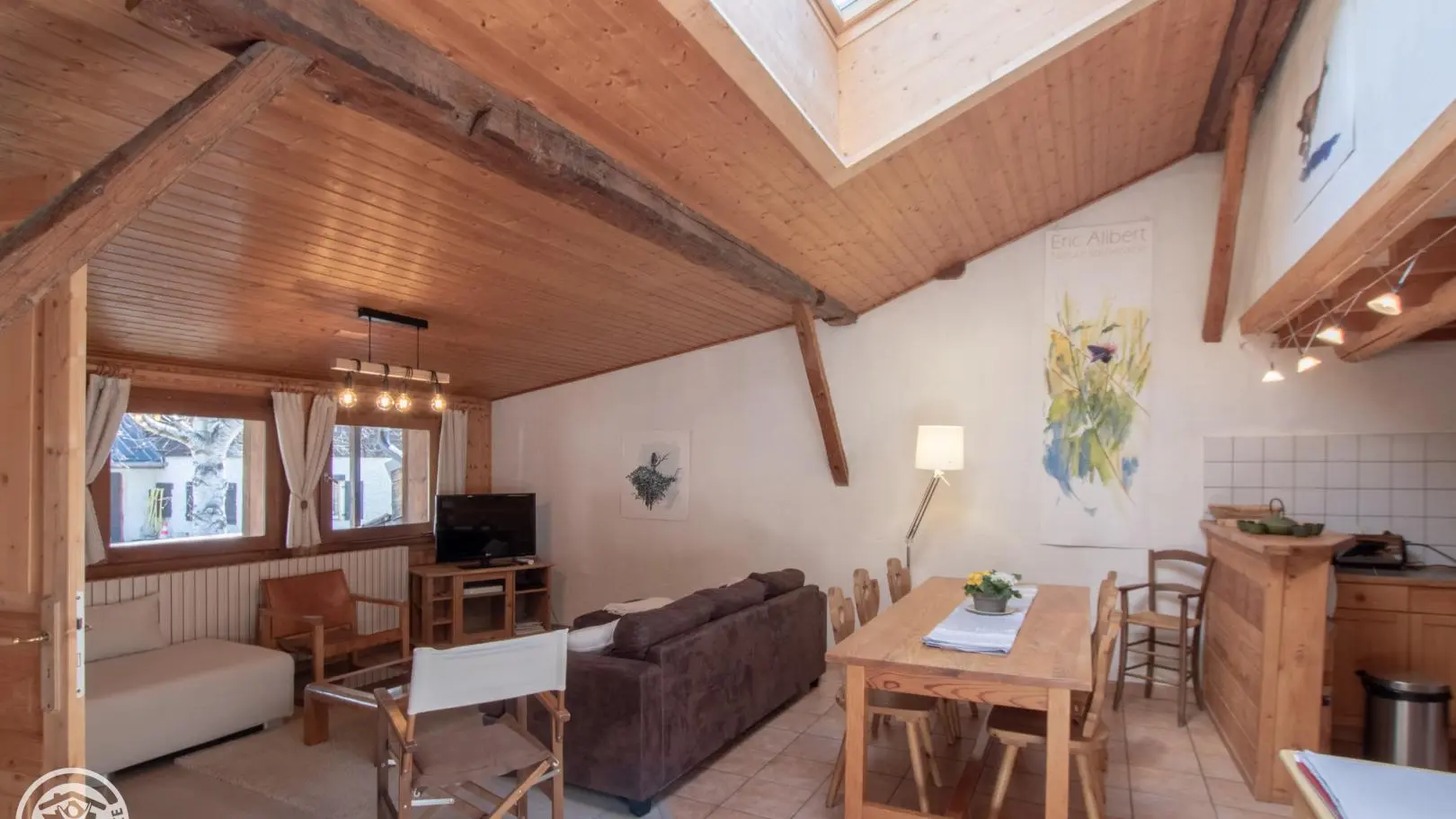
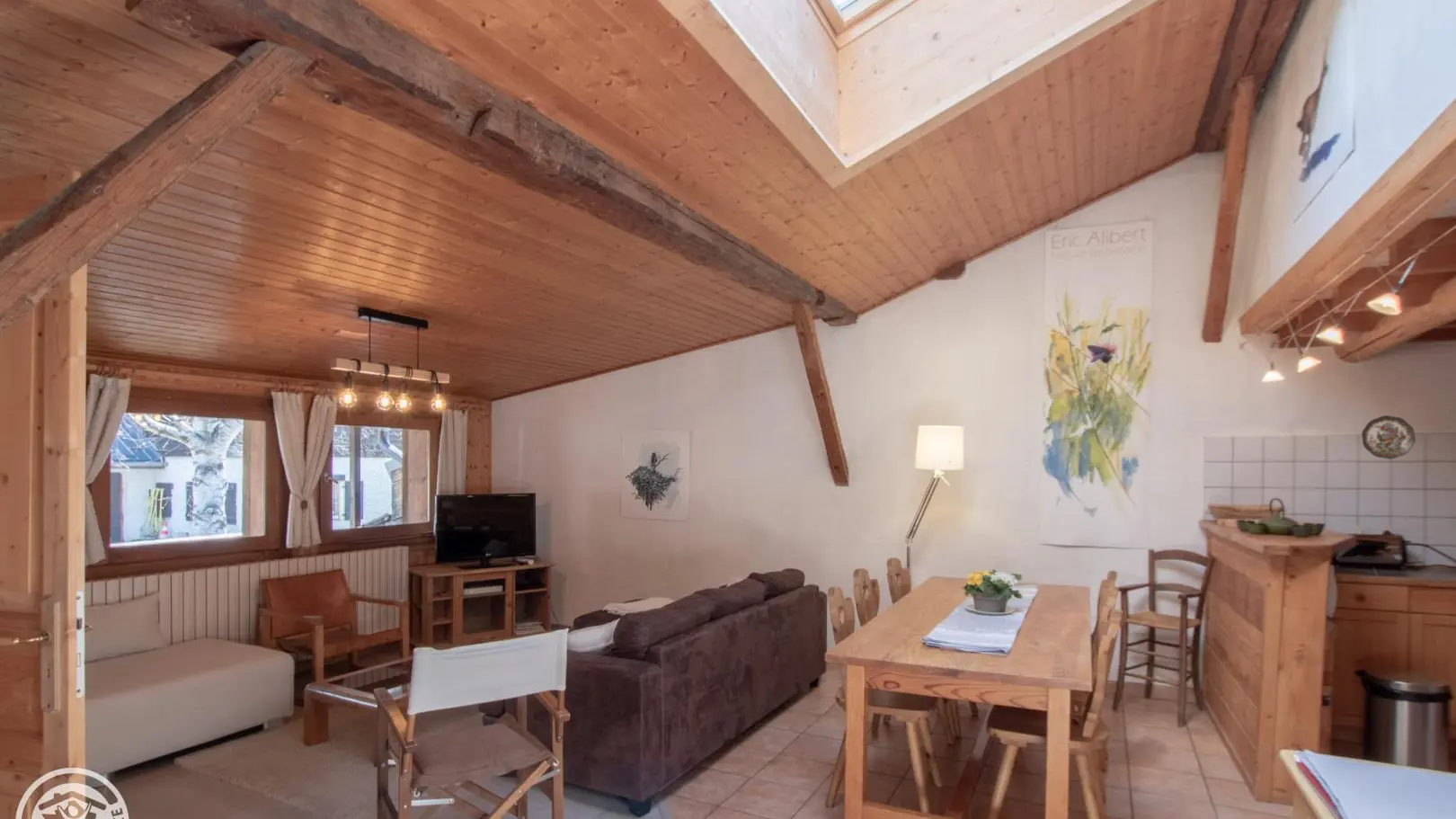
+ decorative plate [1361,414,1416,460]
